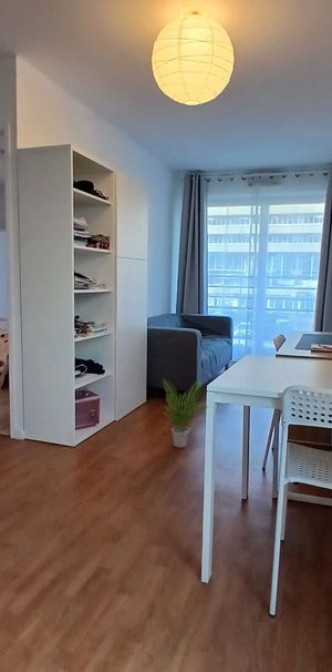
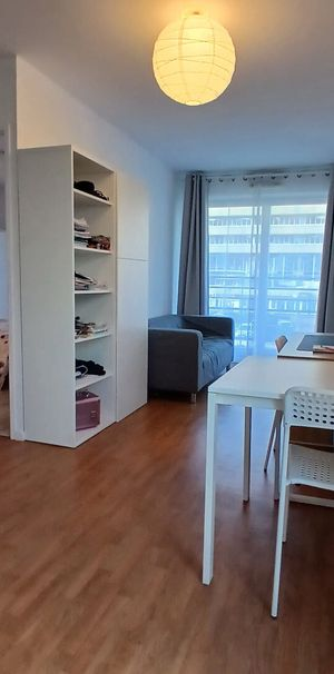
- potted plant [162,377,207,449]
